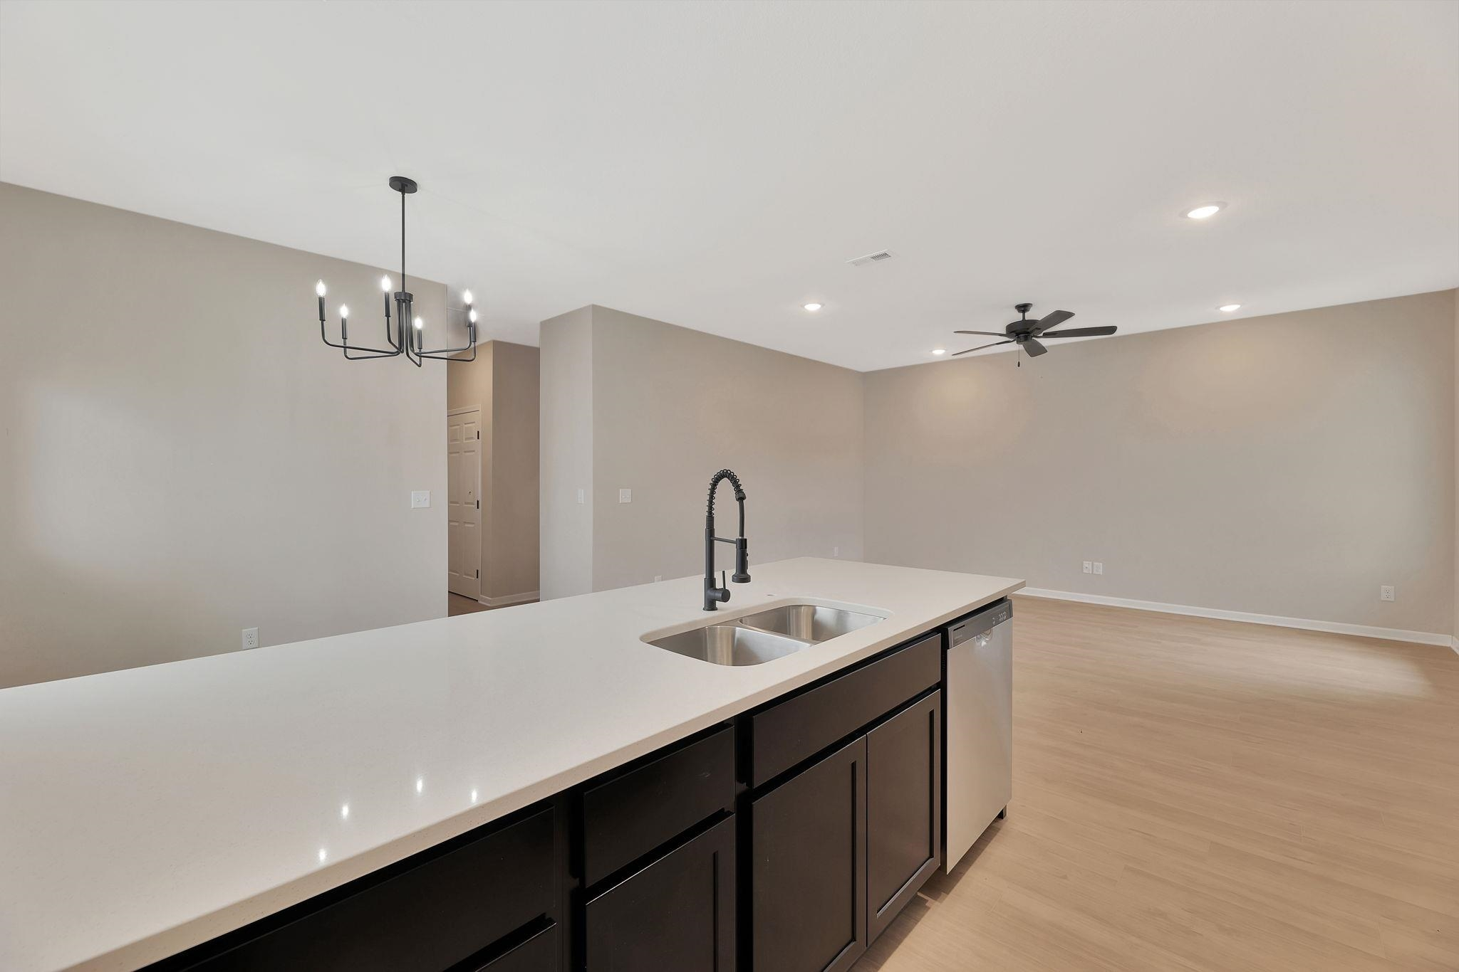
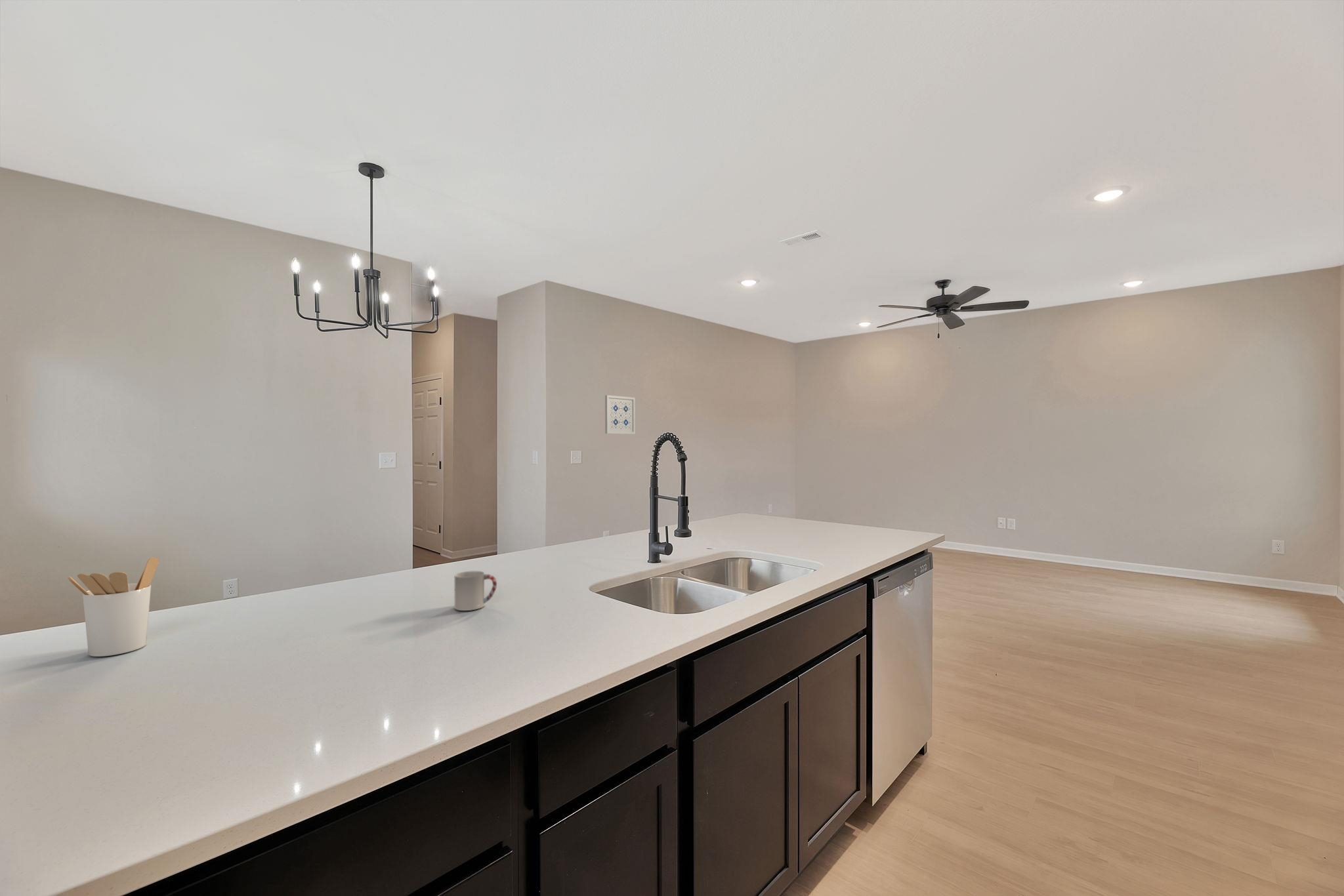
+ utensil holder [67,557,159,657]
+ cup [454,570,497,611]
+ wall art [604,395,636,435]
